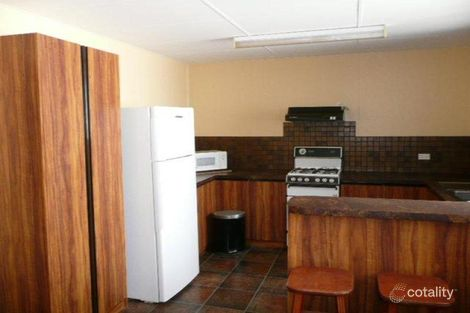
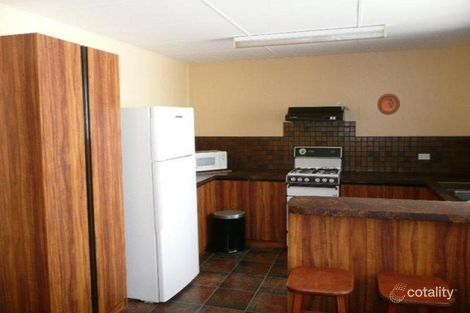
+ decorative plate [376,93,401,116]
